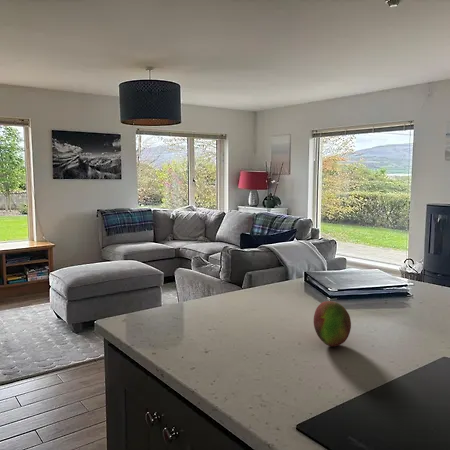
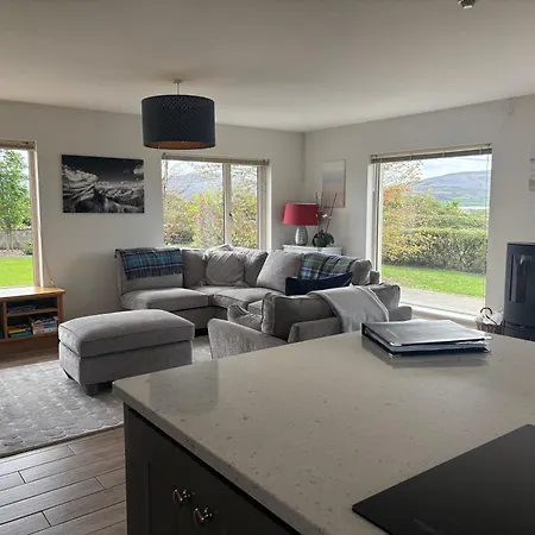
- fruit [313,300,352,347]
